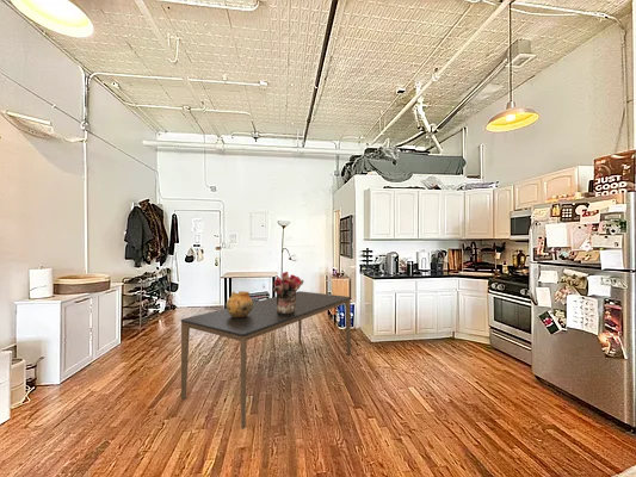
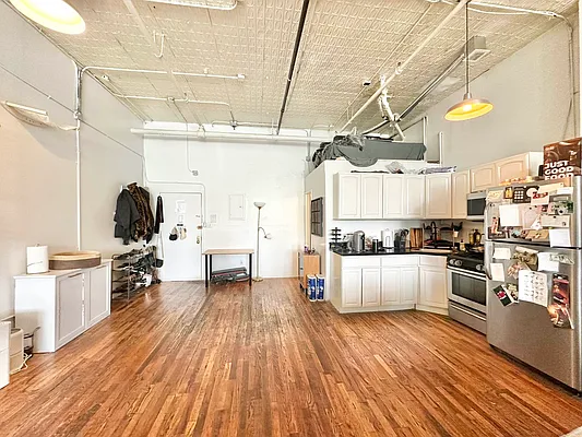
- dining table [180,290,352,429]
- bouquet [271,271,305,315]
- ceramic pot [226,290,254,317]
